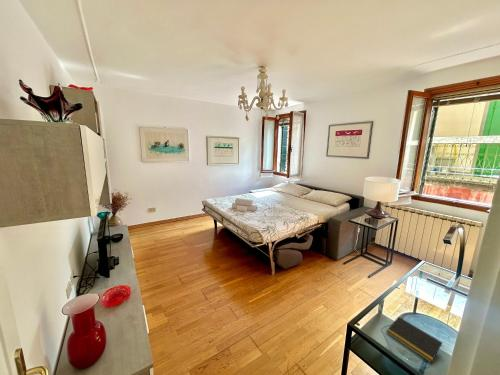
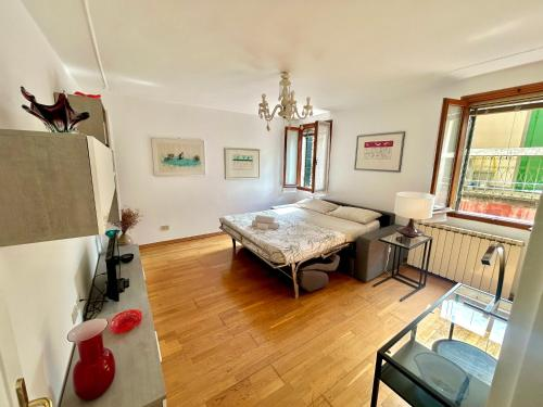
- notepad [385,315,444,364]
